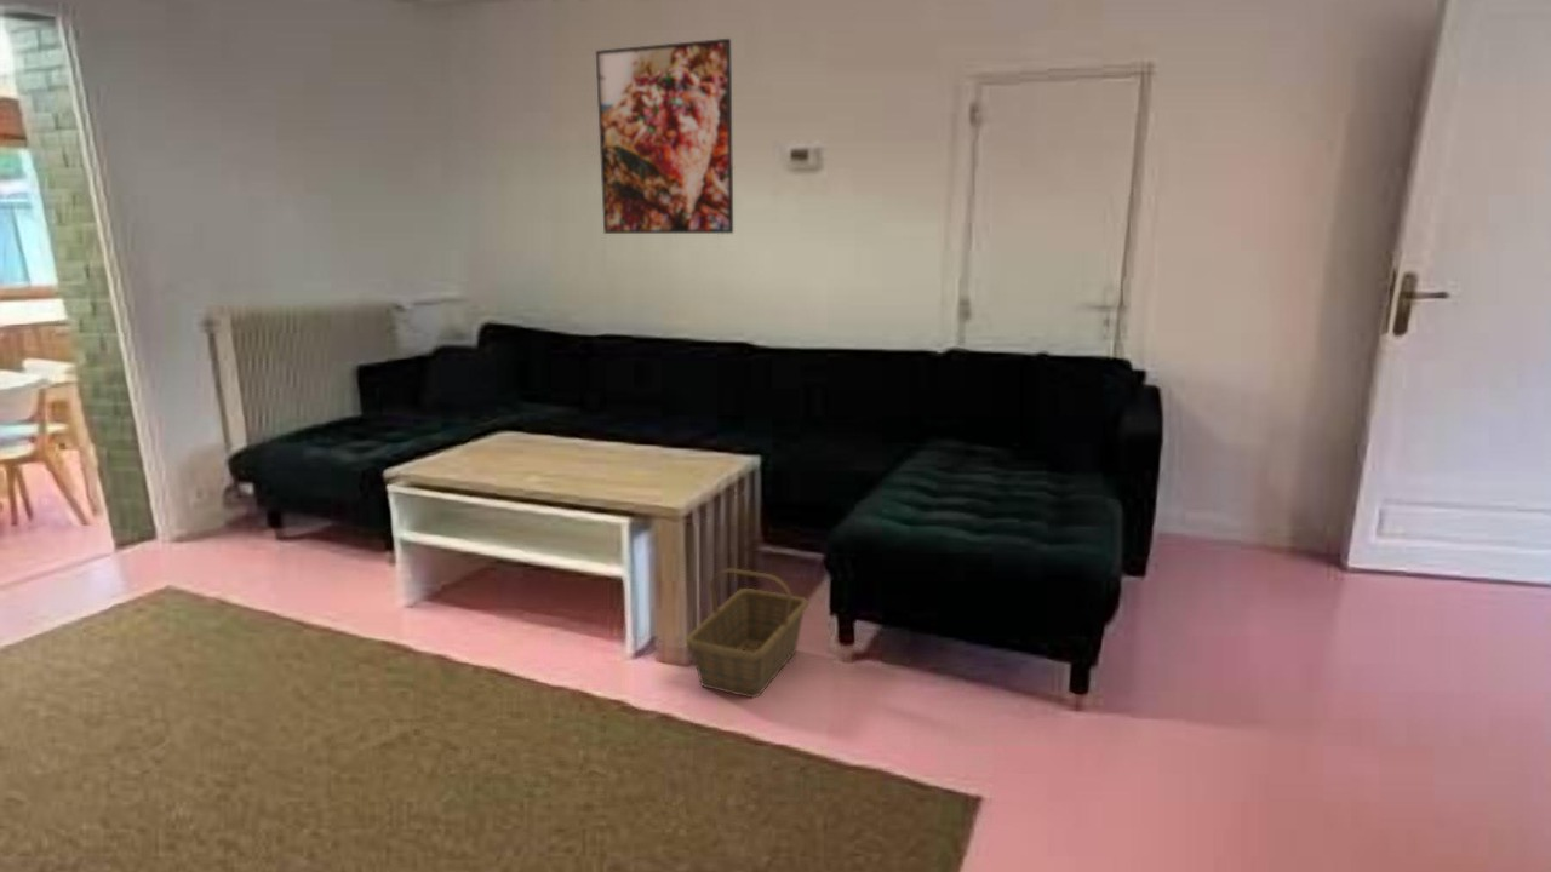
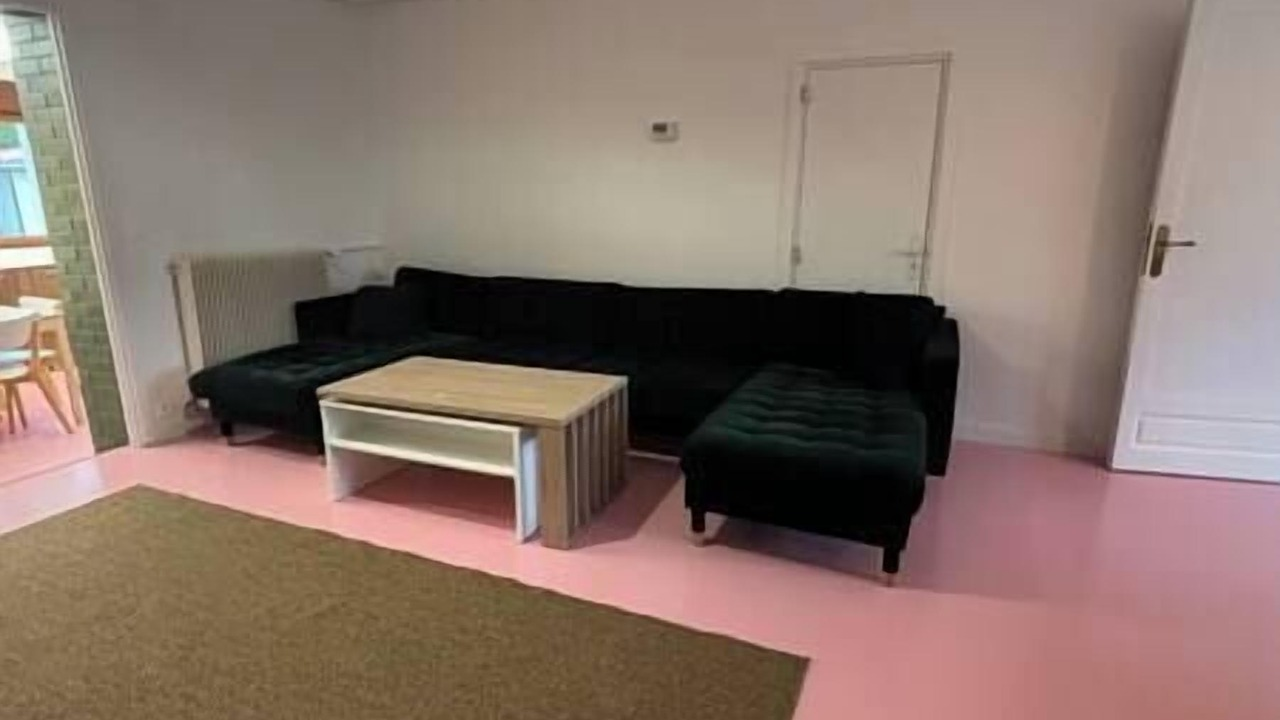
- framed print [594,38,734,235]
- basket [685,567,809,700]
